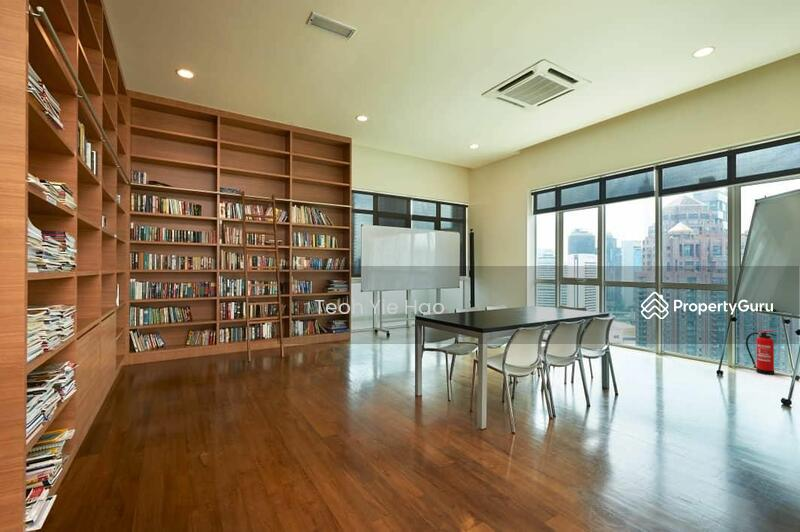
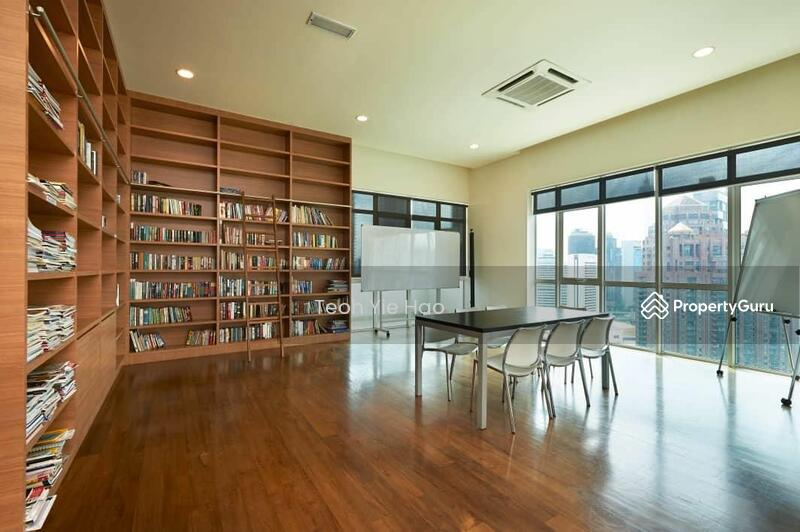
- fire extinguisher [745,329,778,376]
